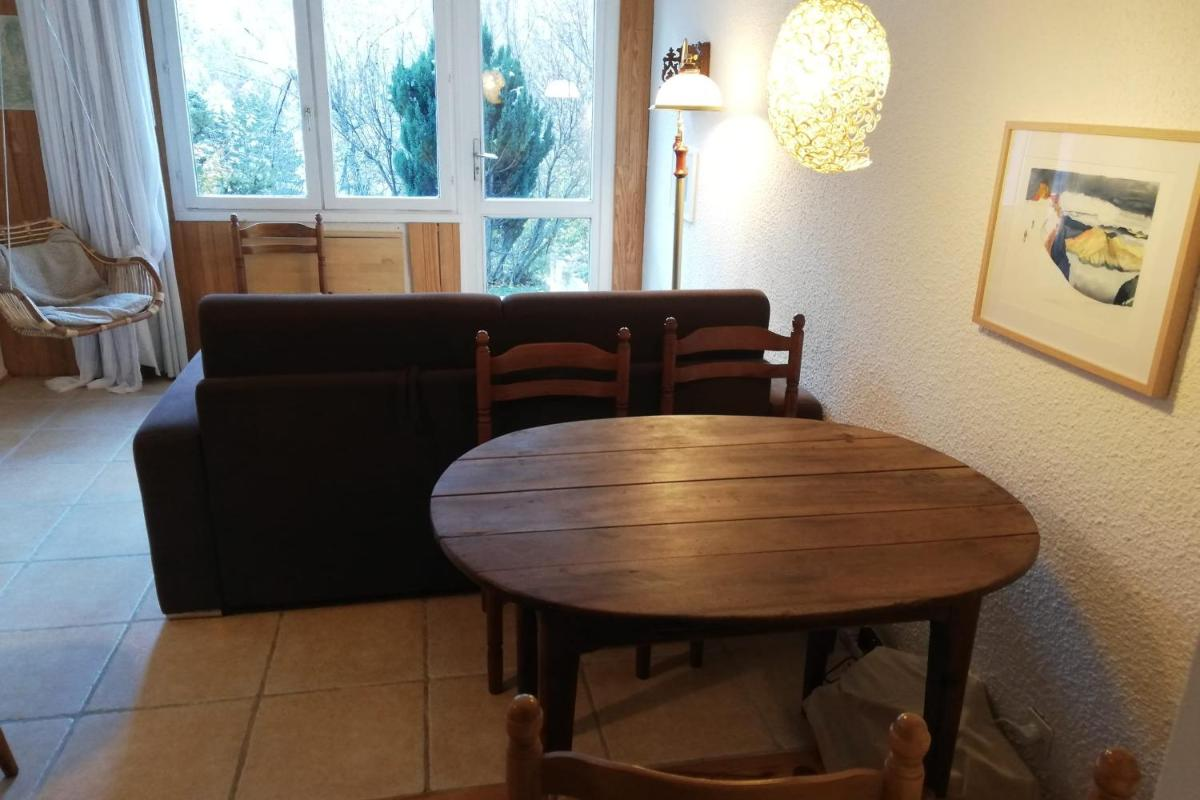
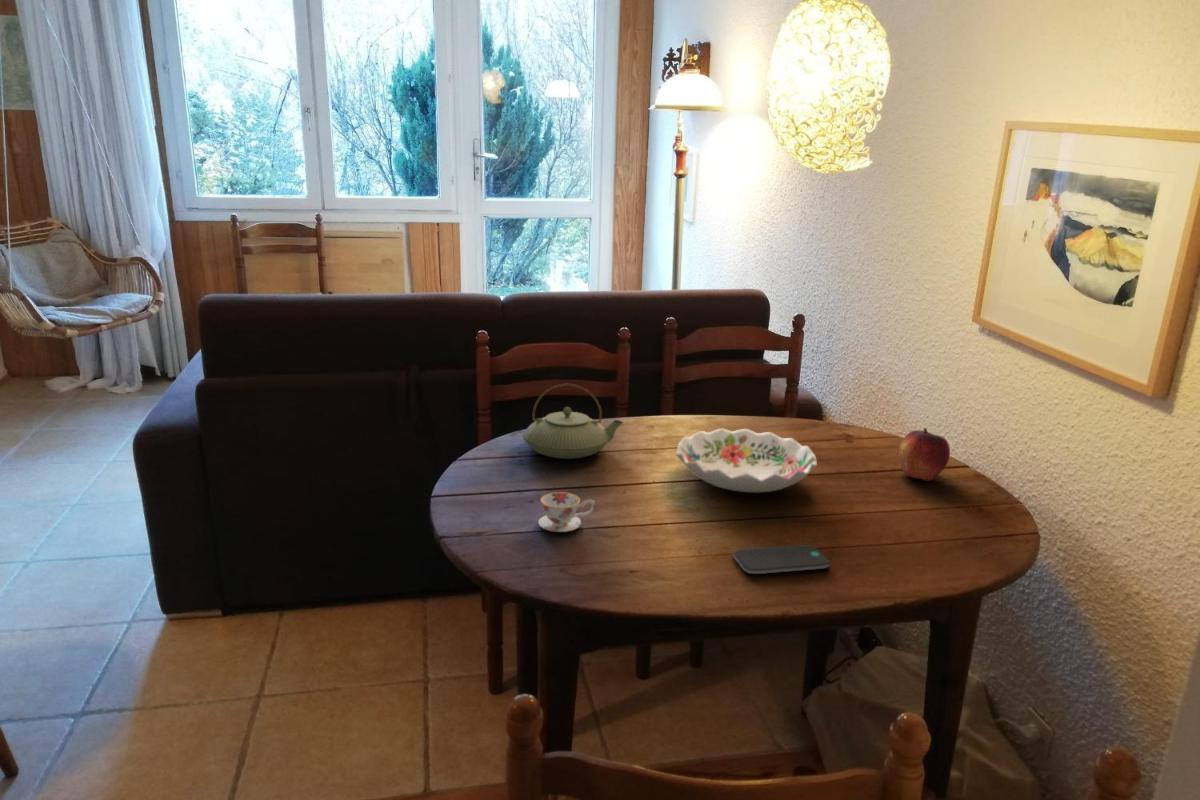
+ fruit [898,427,951,482]
+ teacup [537,491,596,533]
+ decorative bowl [675,427,818,493]
+ teapot [522,383,624,460]
+ smartphone [732,543,831,575]
